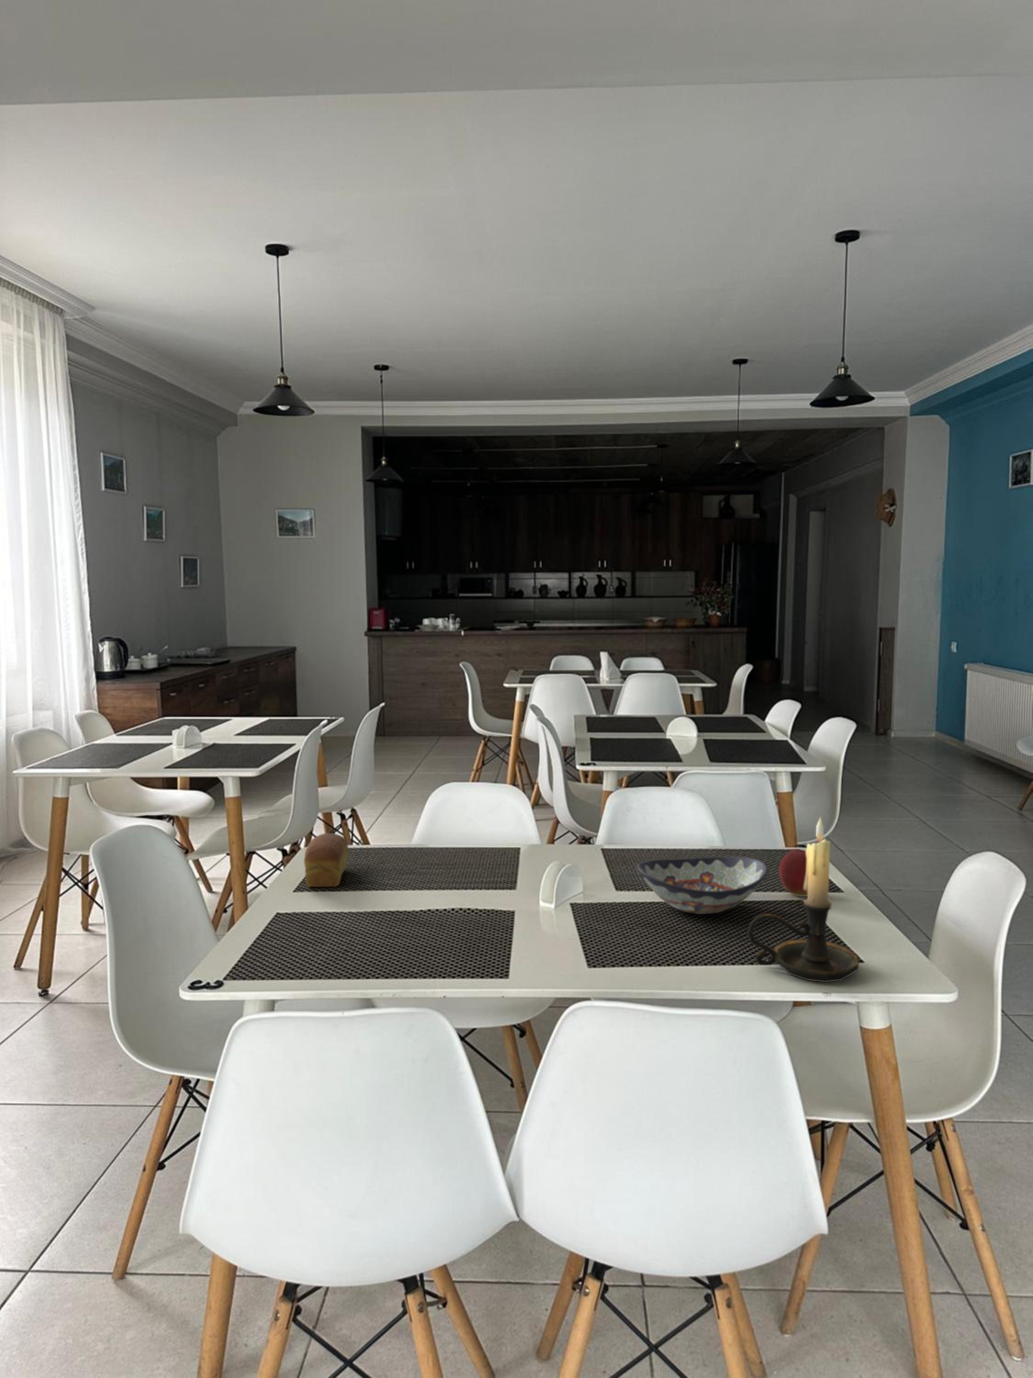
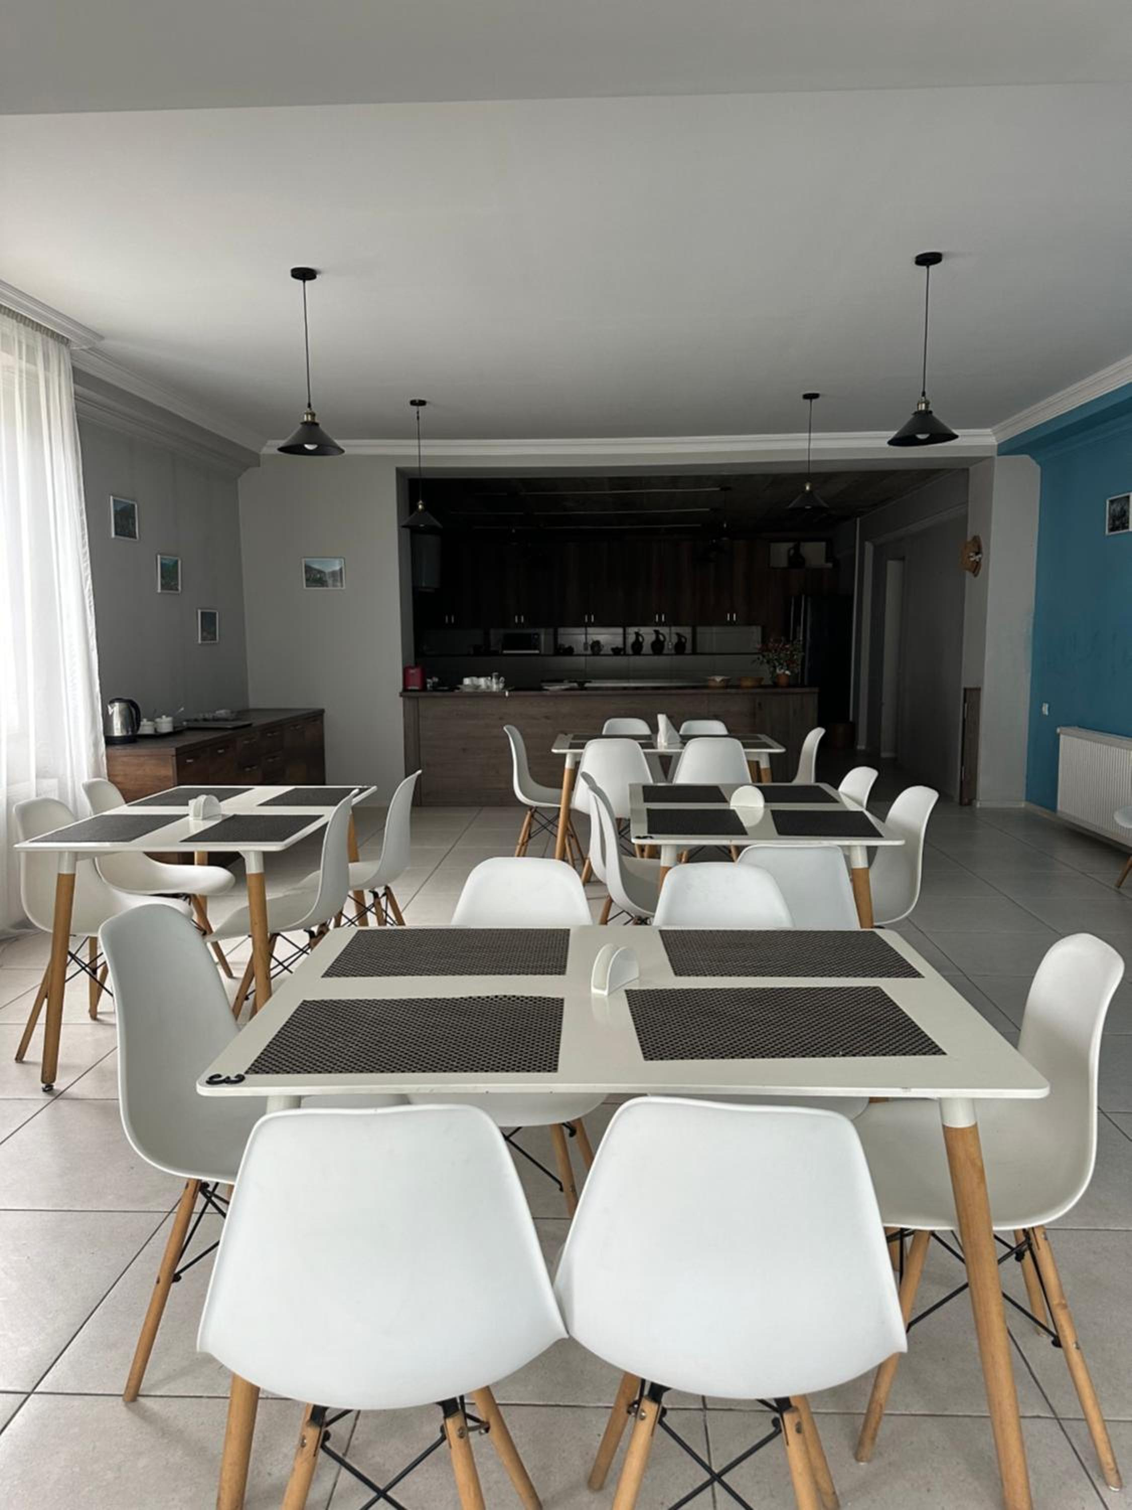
- decorative bowl [636,856,768,915]
- candle holder [747,816,859,983]
- bread [304,833,348,888]
- apple [779,849,807,896]
